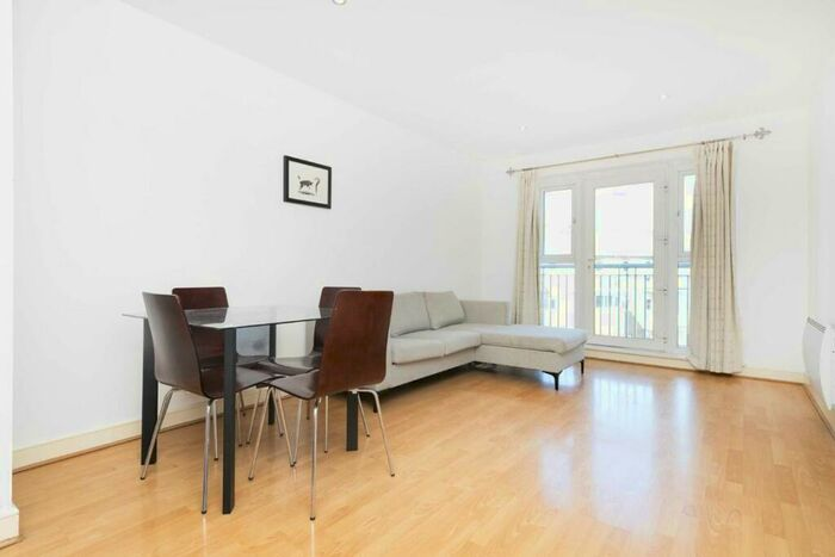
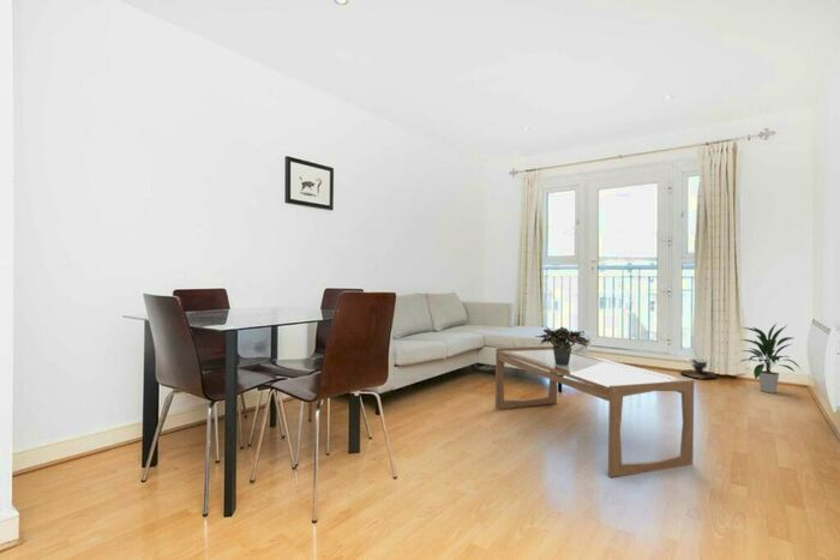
+ indoor plant [738,323,803,395]
+ coffee table [494,345,696,478]
+ potted plant [534,325,592,365]
+ brazier [679,357,719,380]
